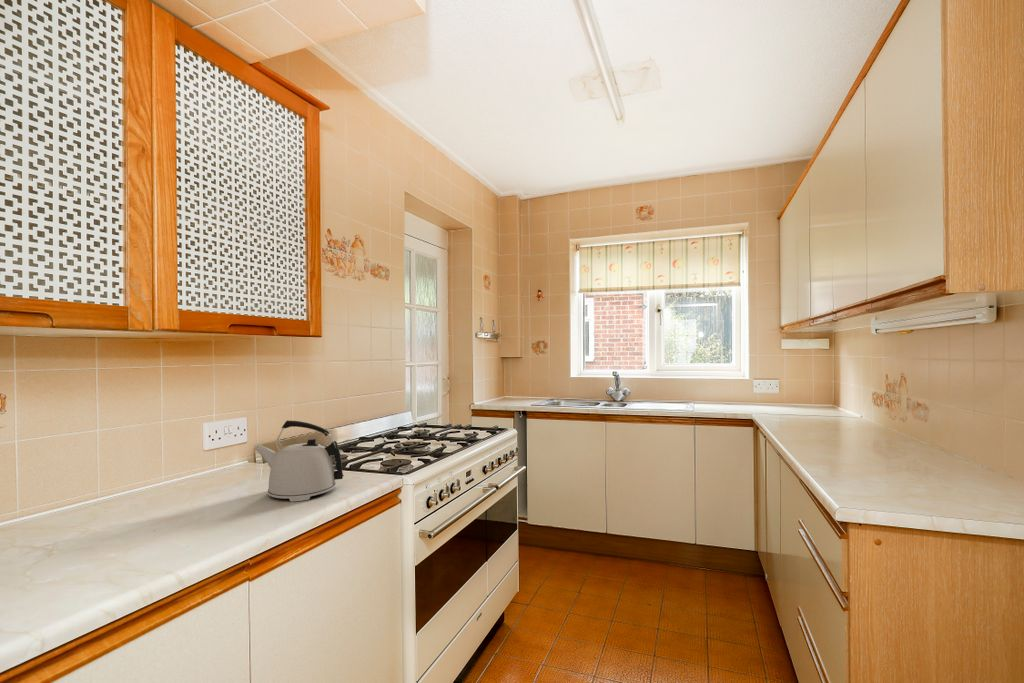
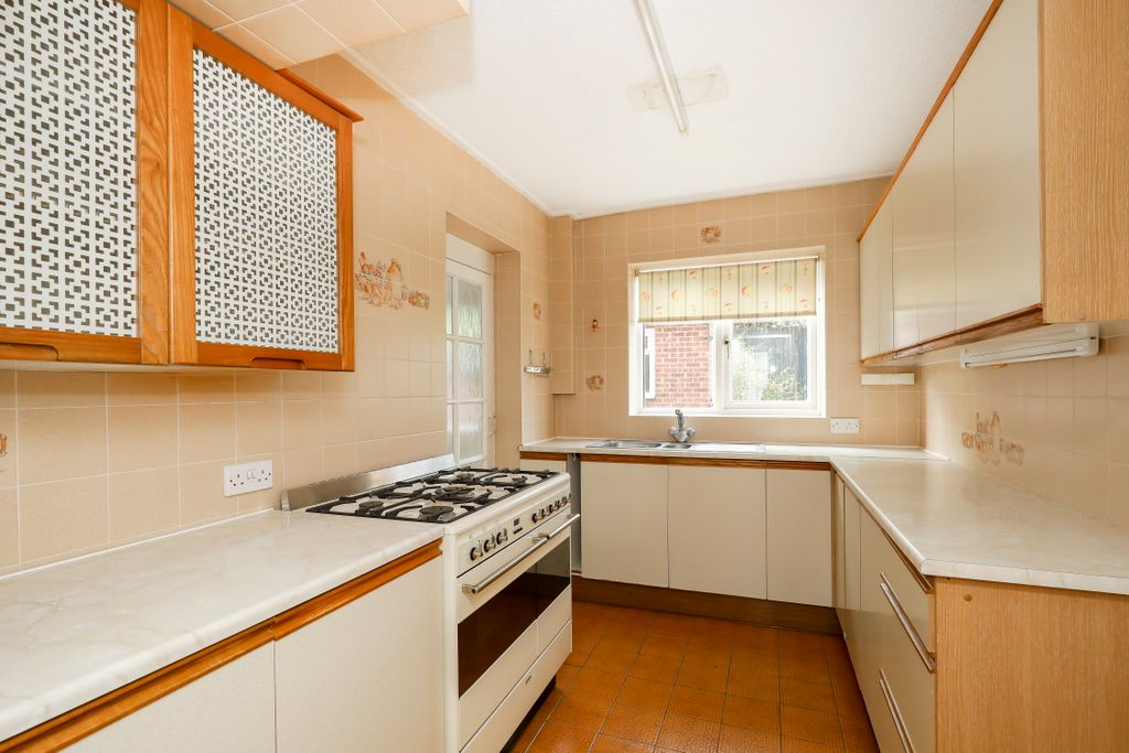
- kettle [253,419,345,502]
